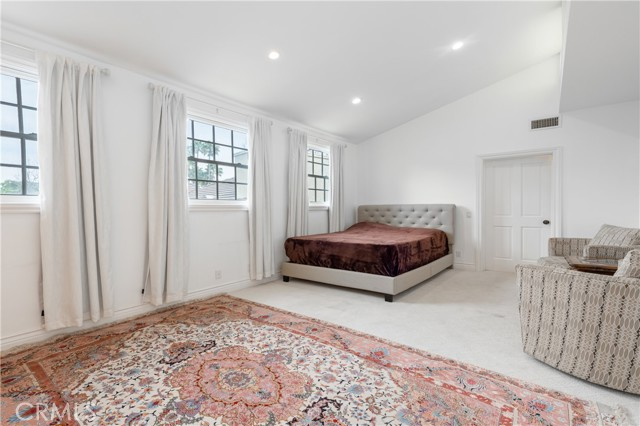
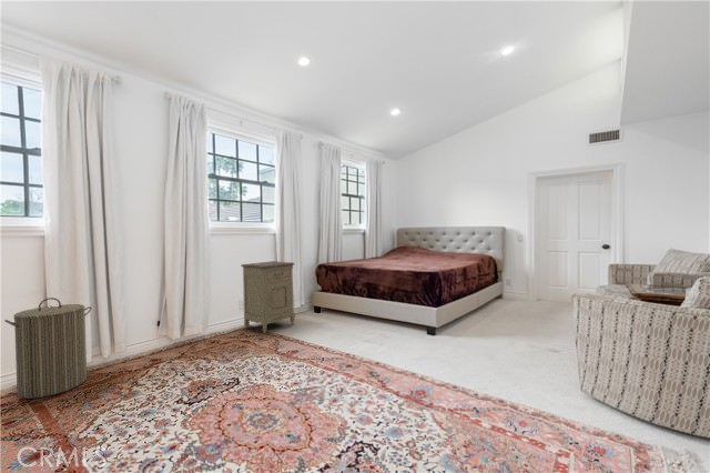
+ nightstand [240,260,296,334]
+ laundry hamper [3,296,93,400]
